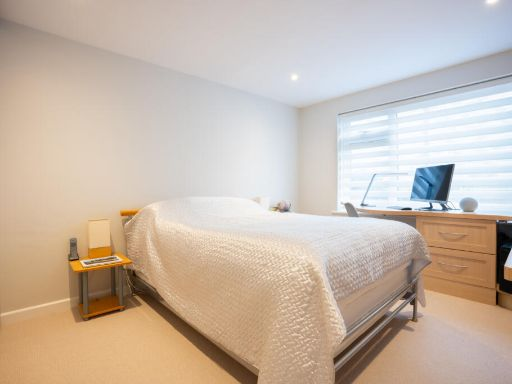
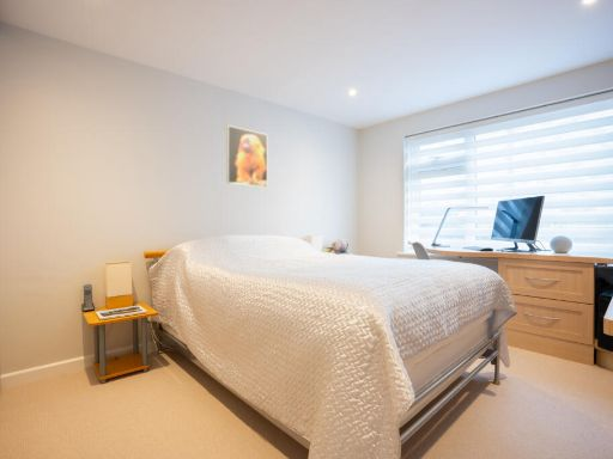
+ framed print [225,124,269,189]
